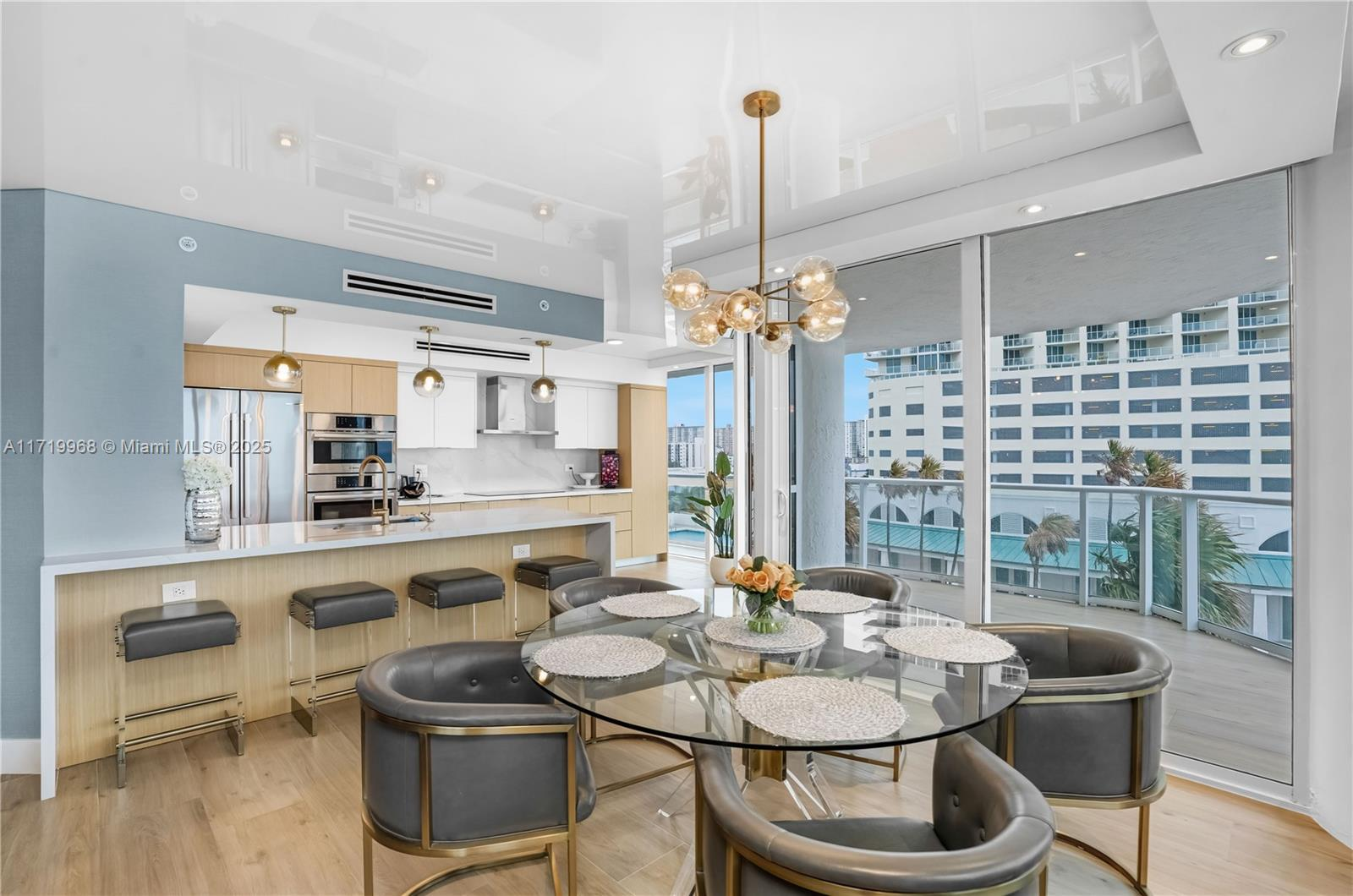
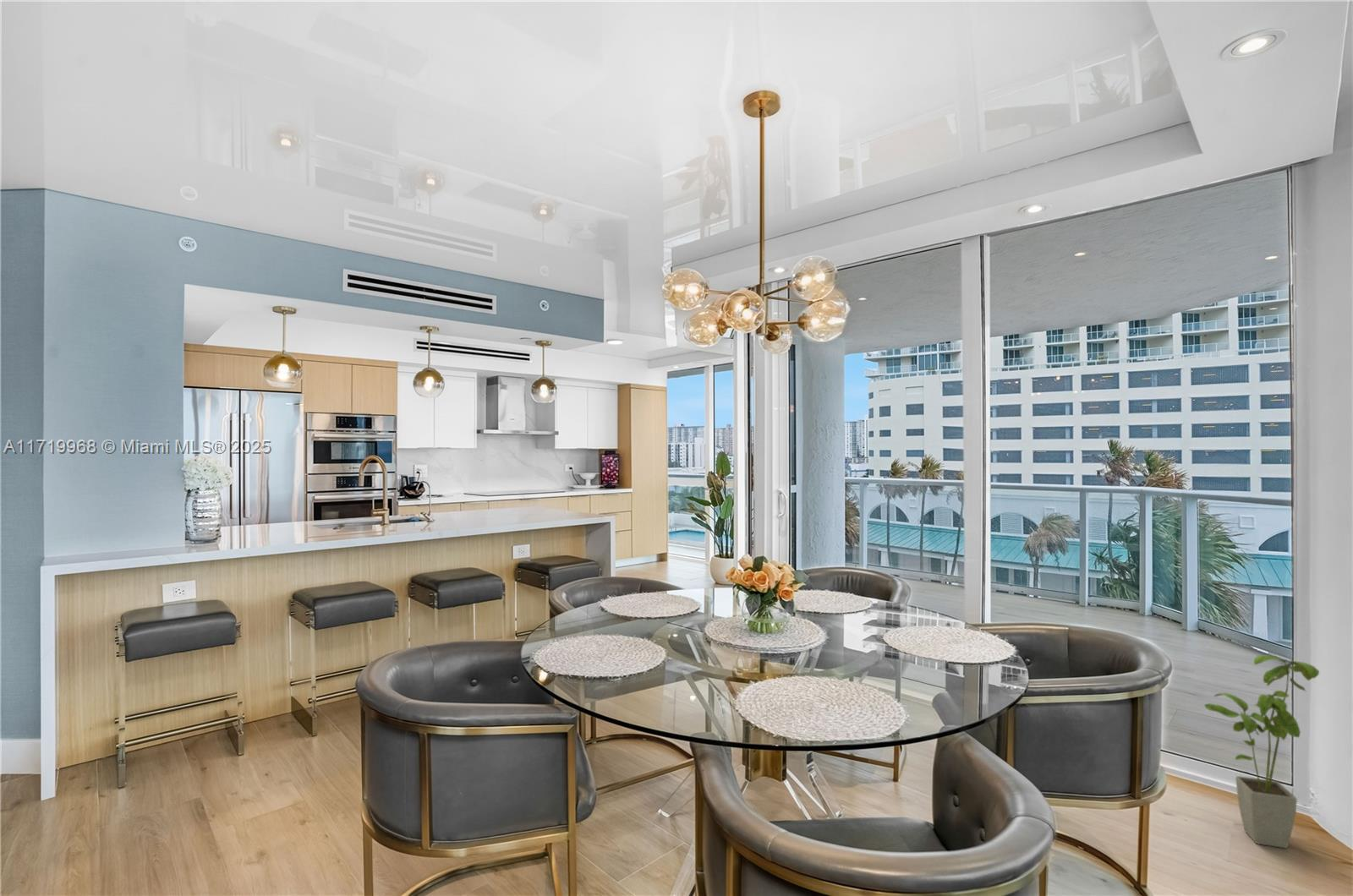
+ house plant [1203,654,1320,850]
